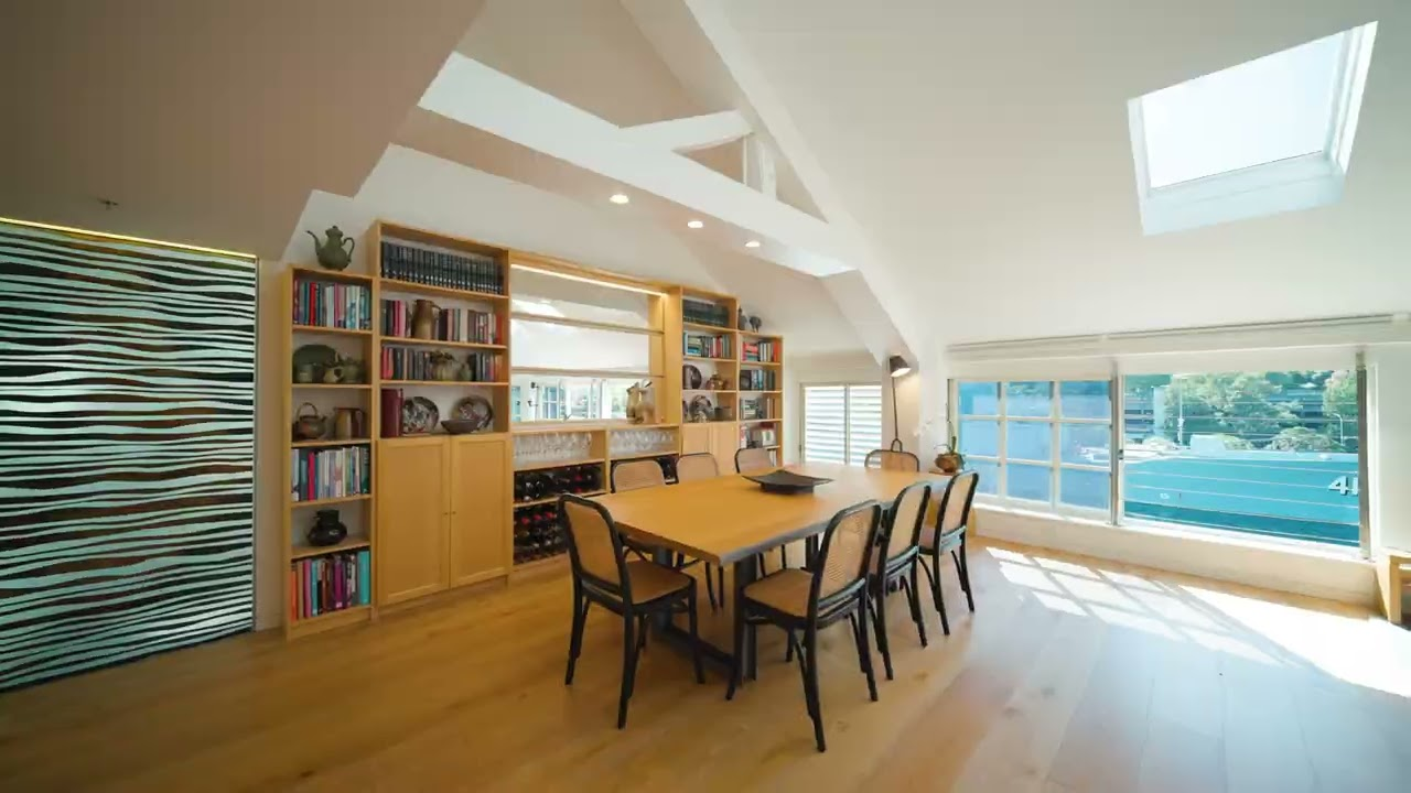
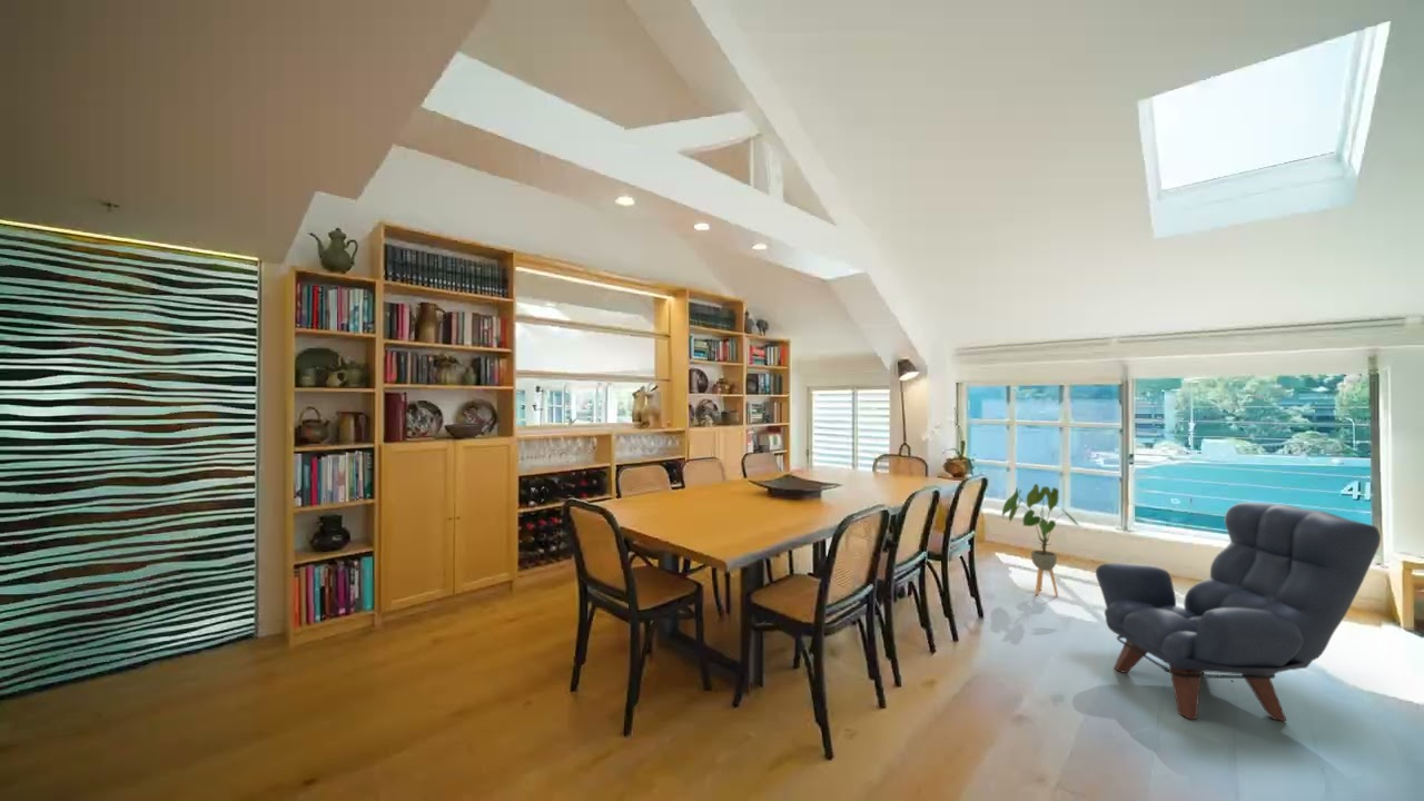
+ armchair [1095,501,1382,722]
+ house plant [1001,483,1080,597]
